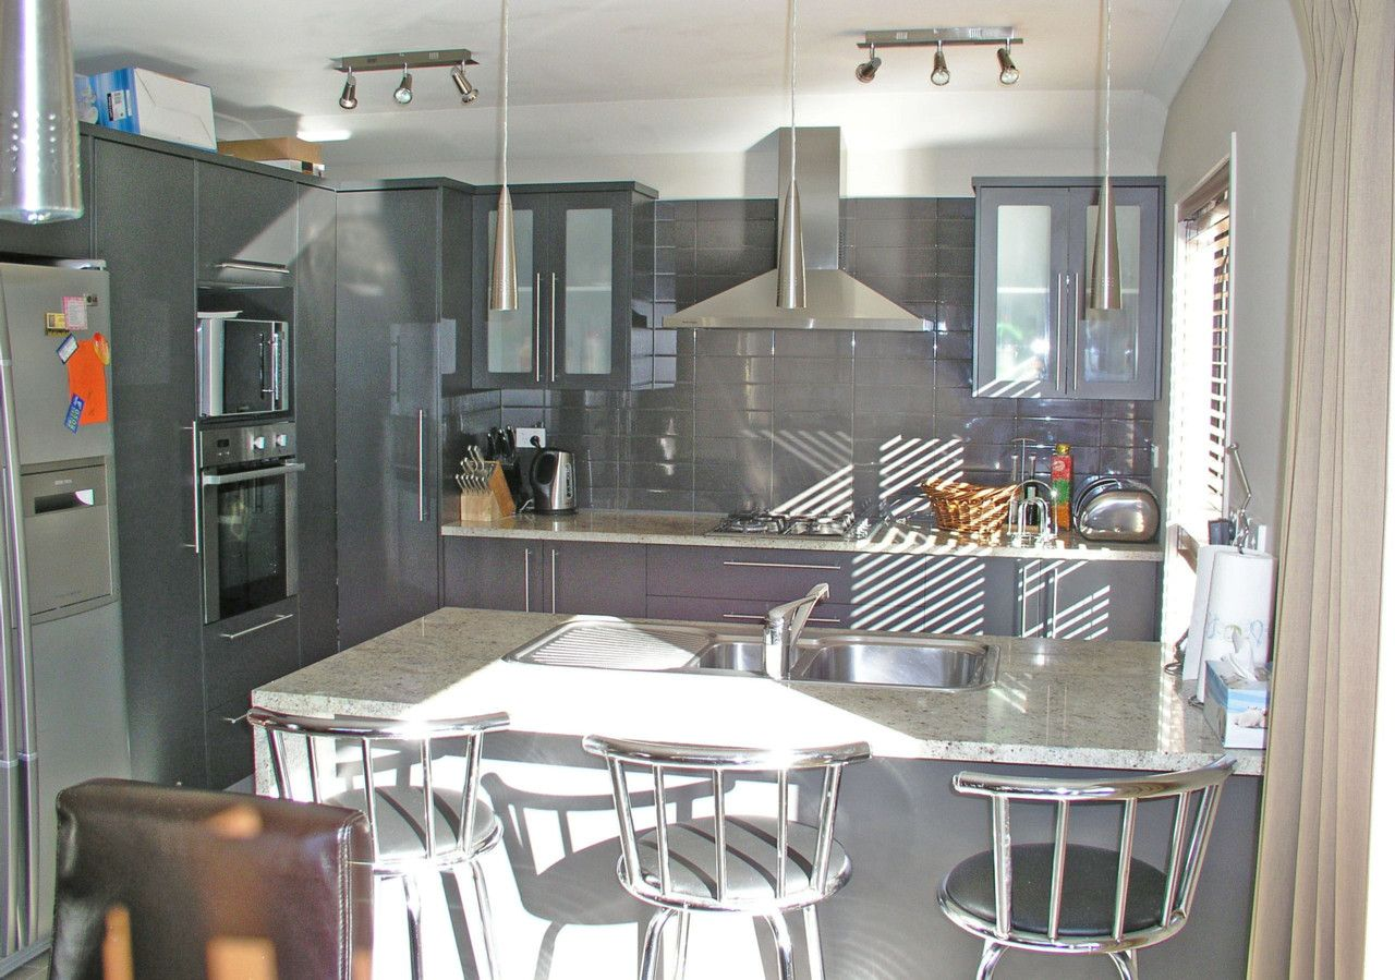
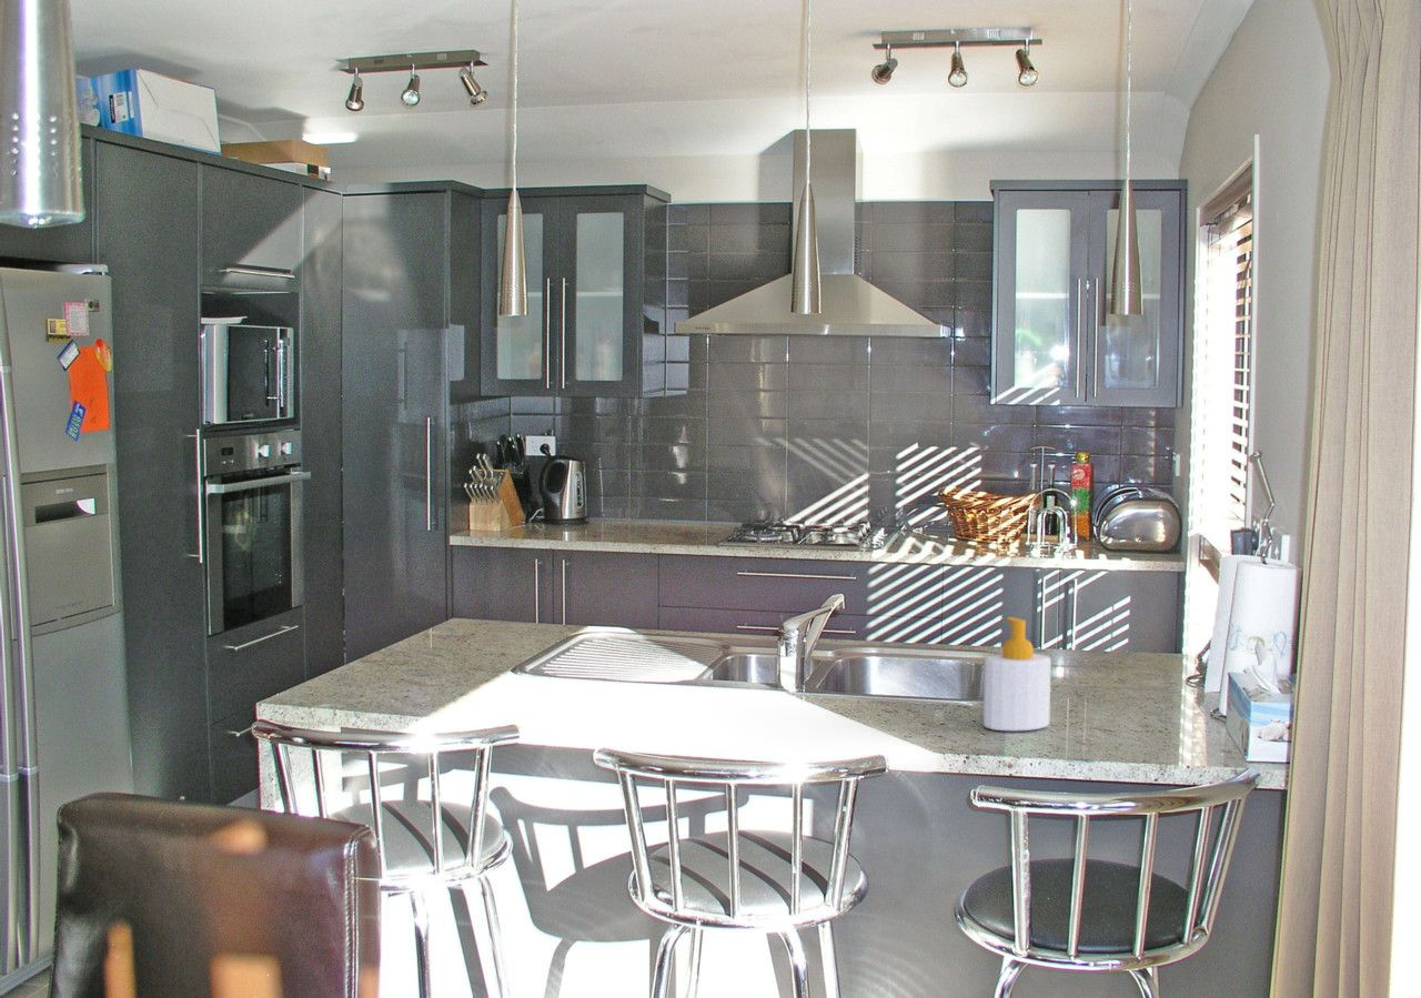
+ soap bottle [982,616,1051,732]
